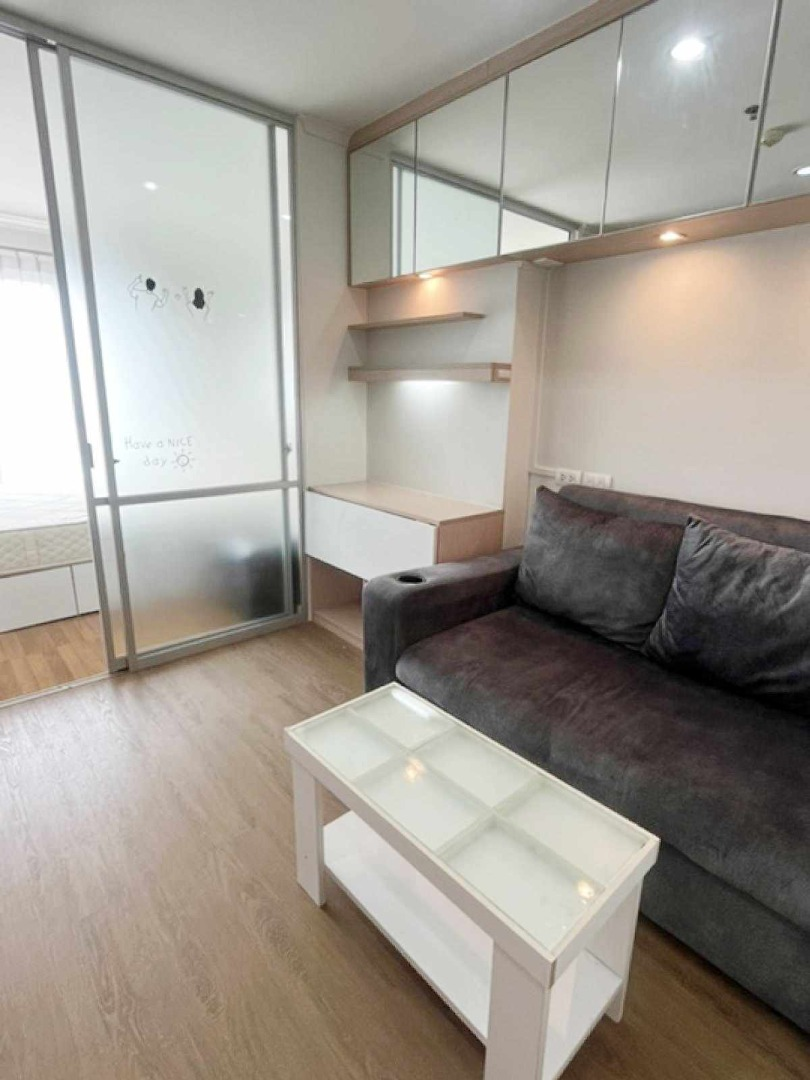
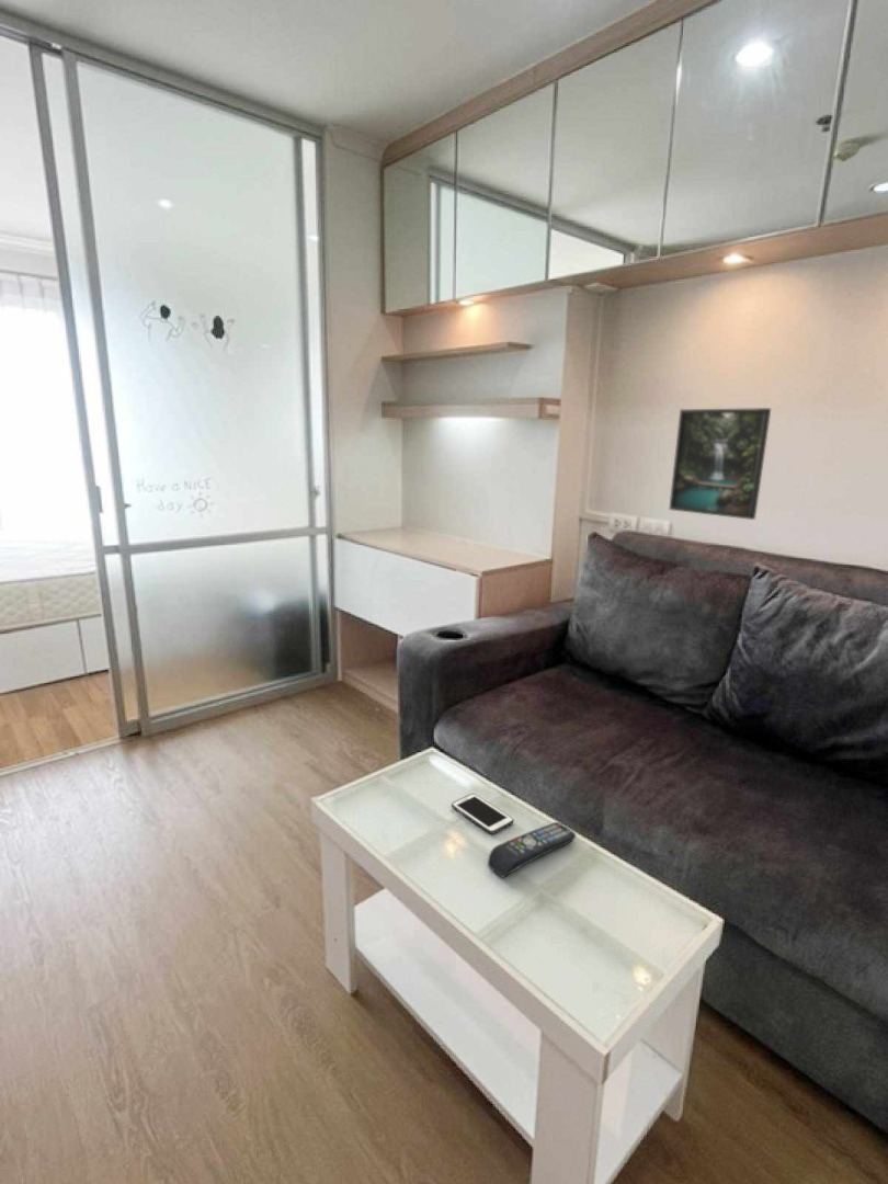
+ remote control [487,821,577,878]
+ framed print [668,407,772,521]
+ cell phone [451,793,514,835]
